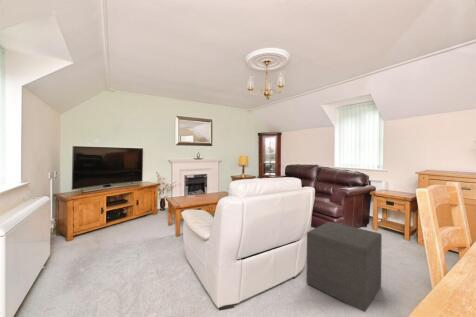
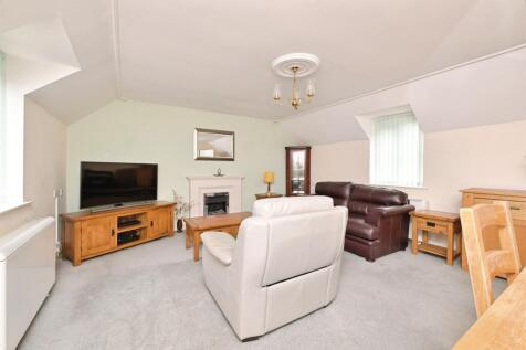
- ottoman [306,221,383,313]
